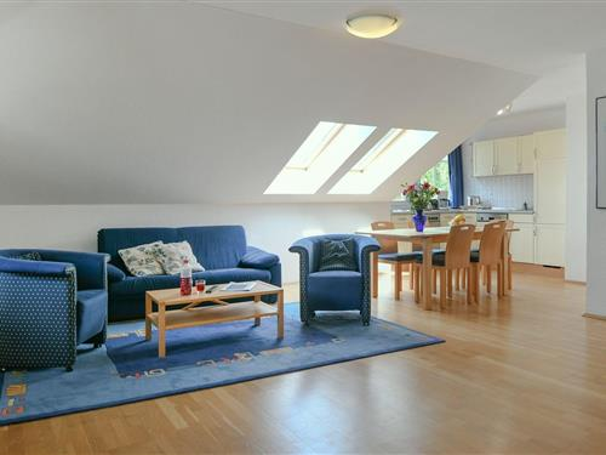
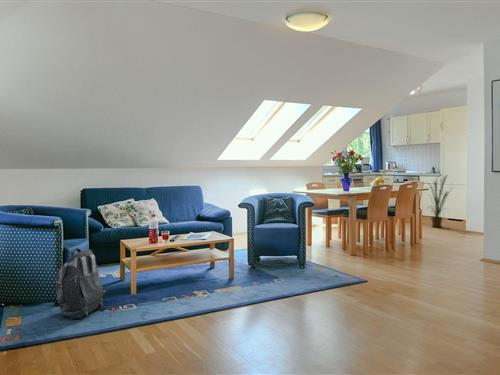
+ house plant [426,174,455,228]
+ backpack [55,247,107,320]
